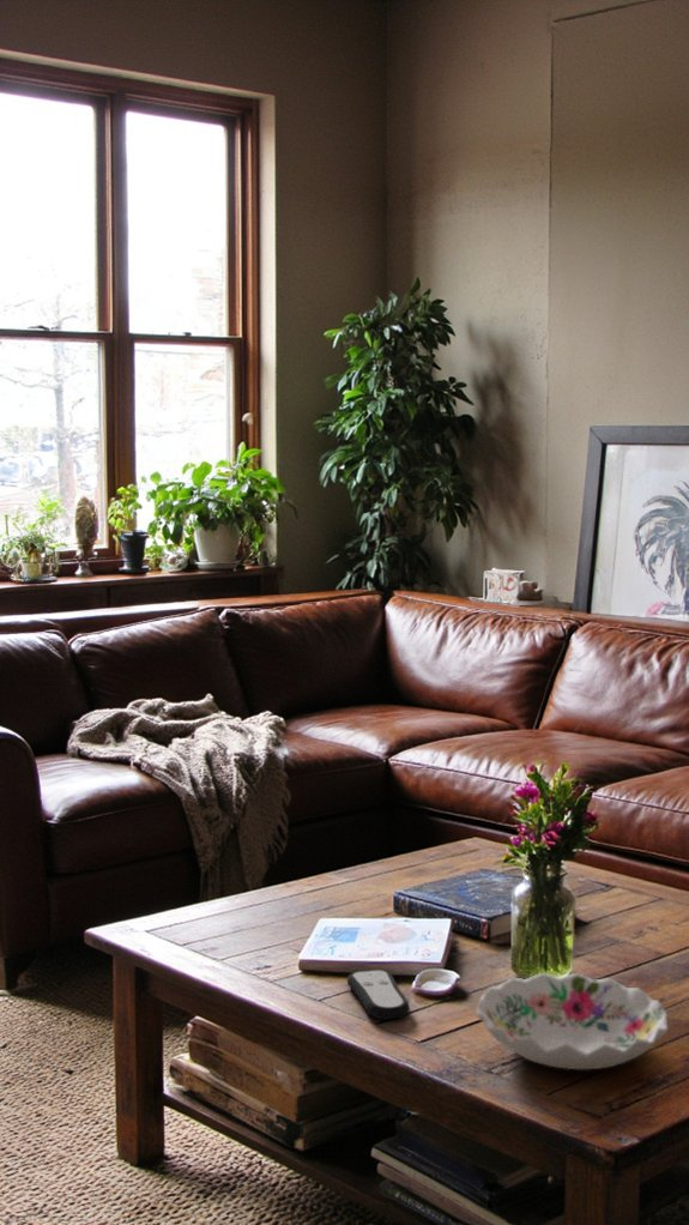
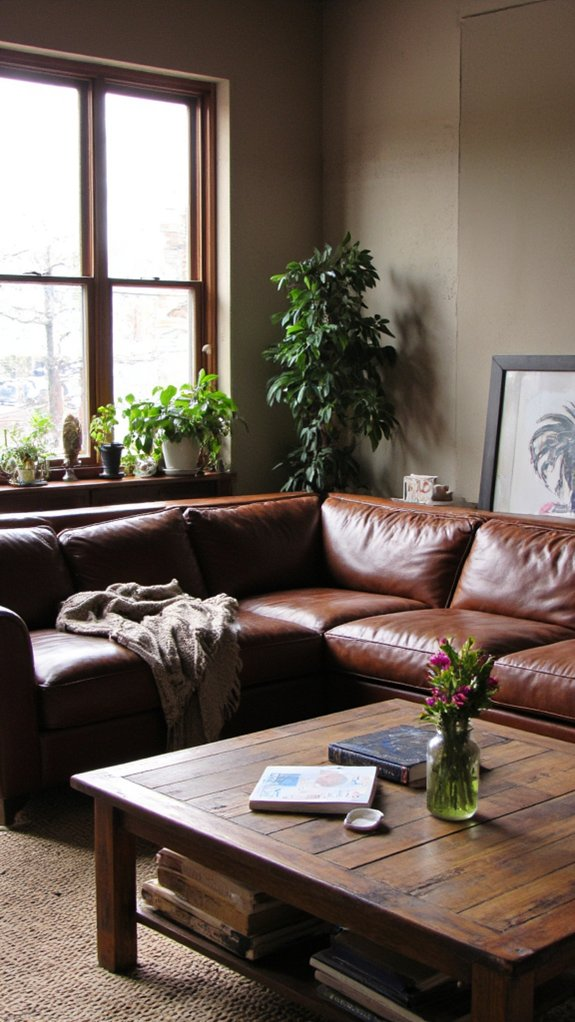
- remote control [346,968,411,1020]
- decorative bowl [476,972,670,1070]
